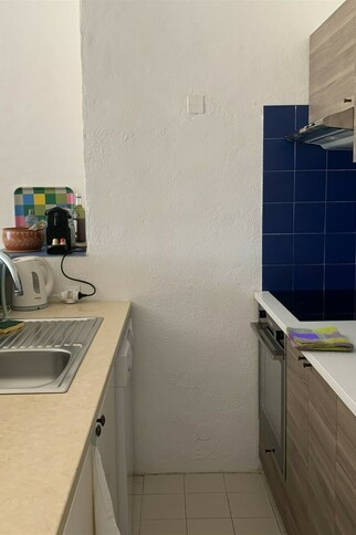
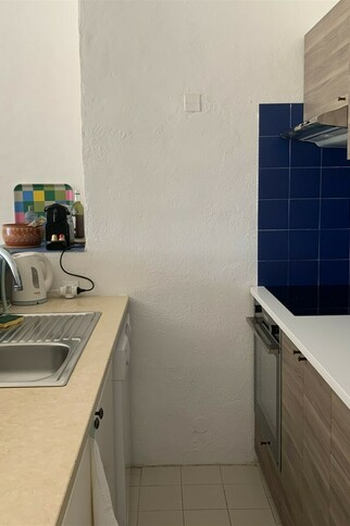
- dish towel [285,325,355,352]
